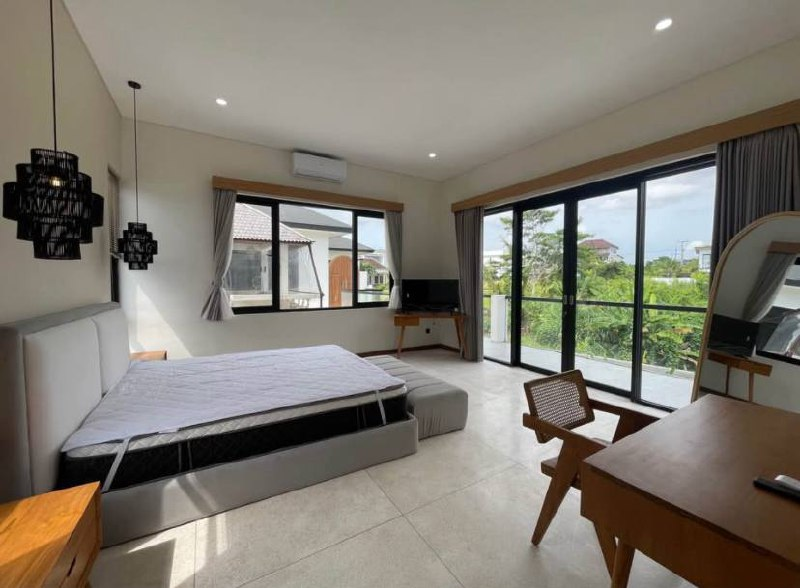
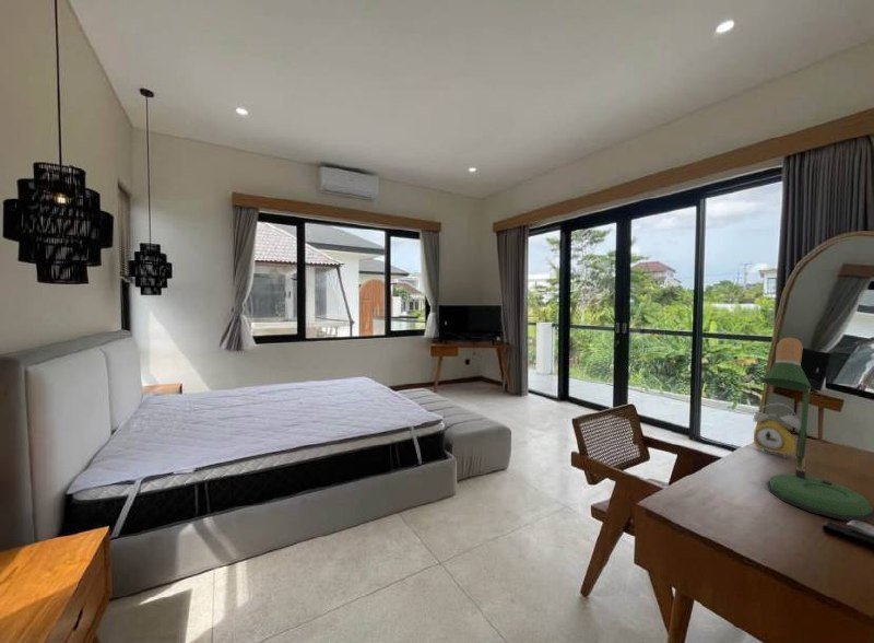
+ desk lamp [760,336,874,523]
+ alarm clock [753,402,801,458]
